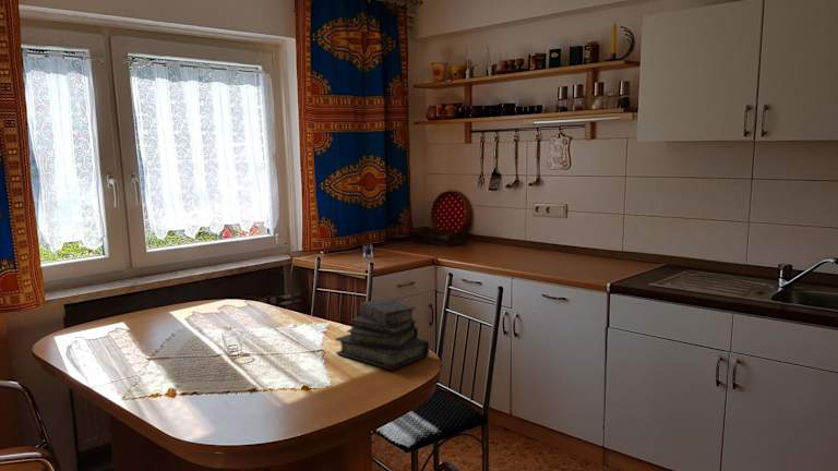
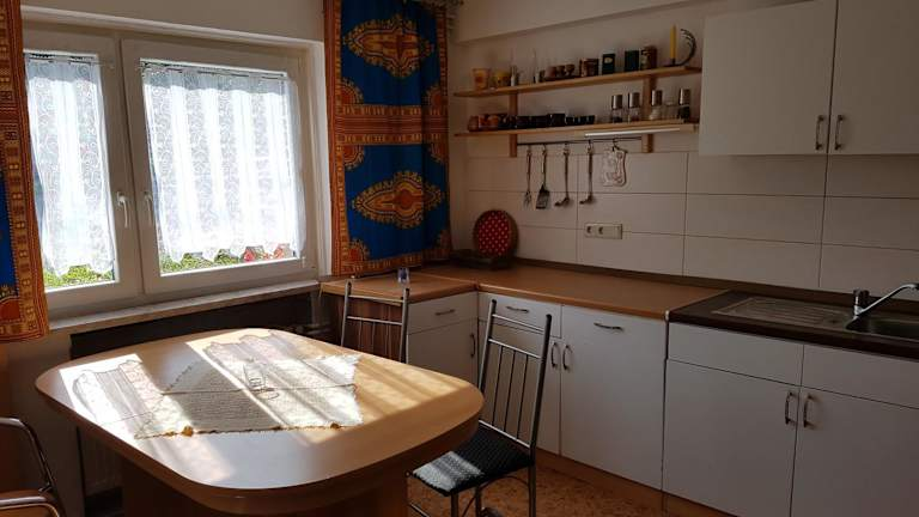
- diary [334,297,430,372]
